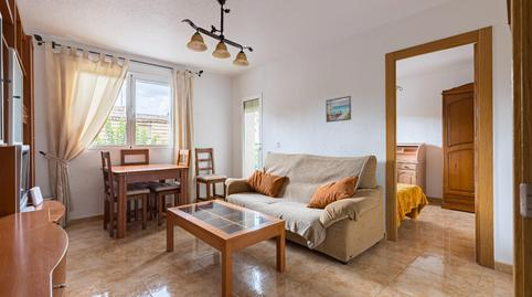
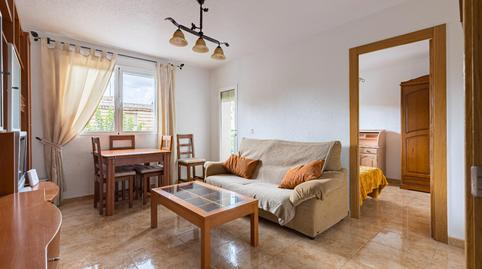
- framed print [324,95,352,124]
